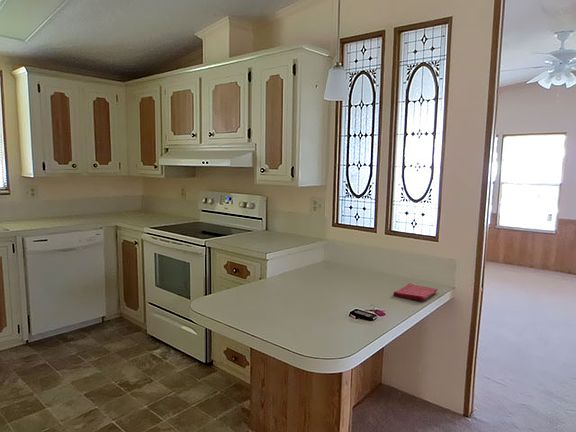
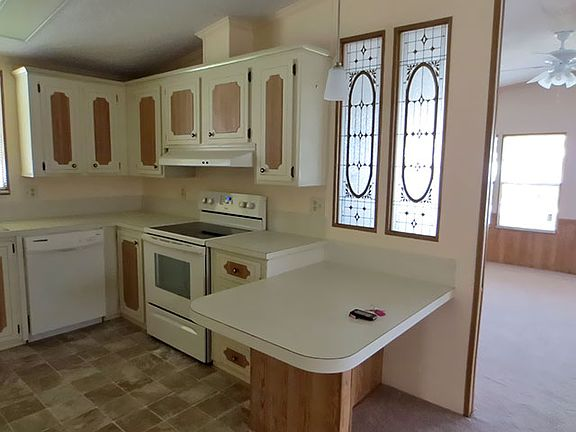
- dish towel [392,282,438,302]
